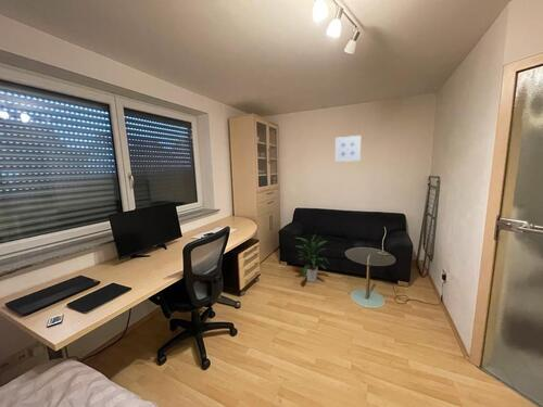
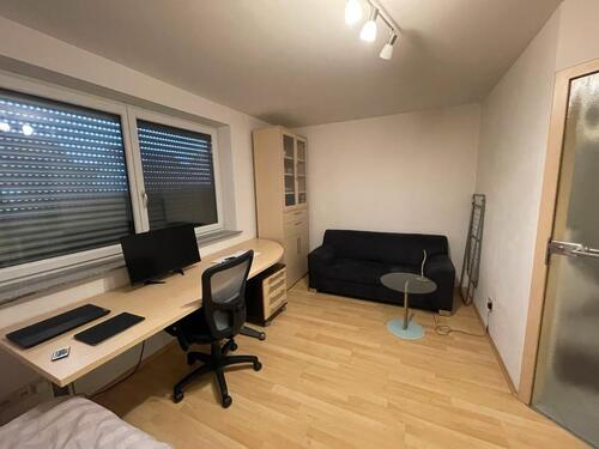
- indoor plant [295,232,330,283]
- wall art [334,135,362,163]
